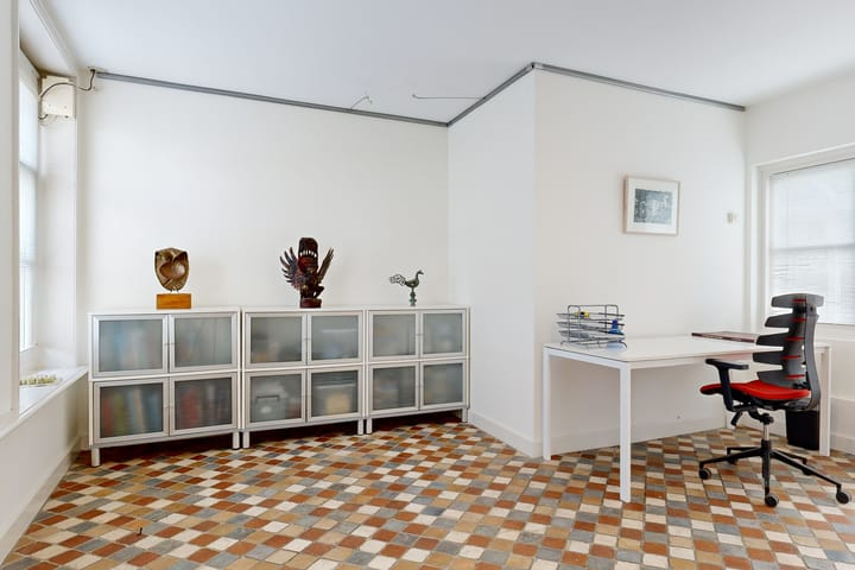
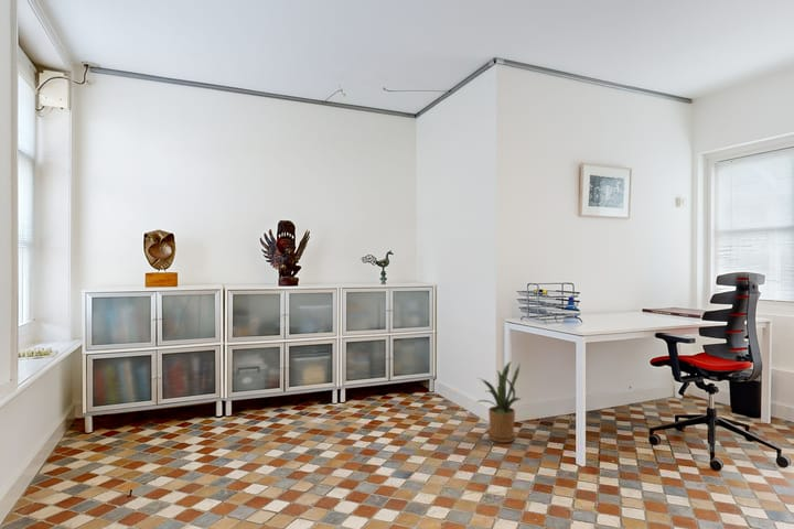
+ house plant [475,360,521,444]
